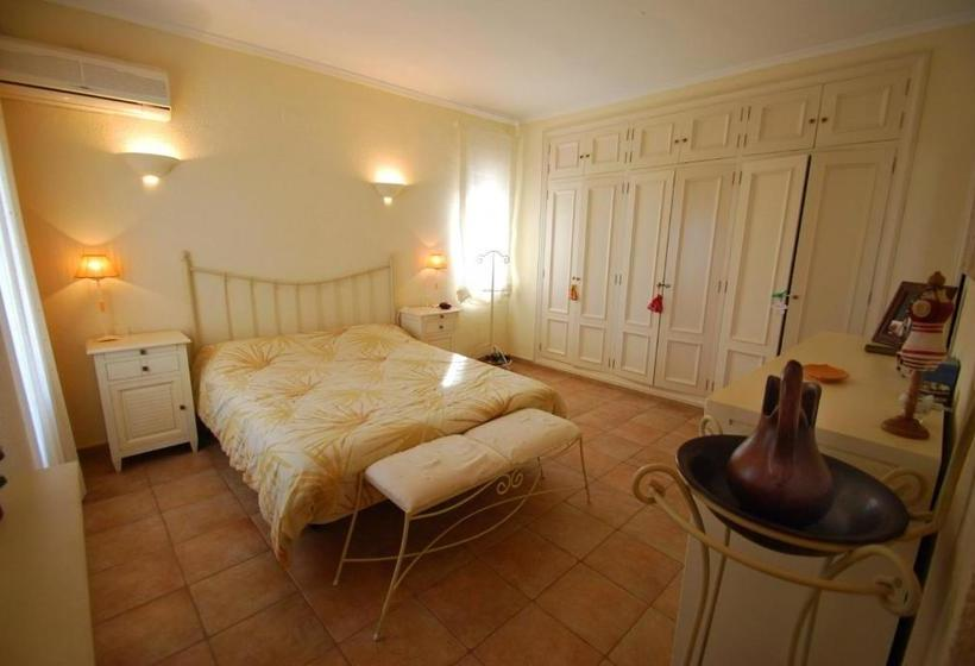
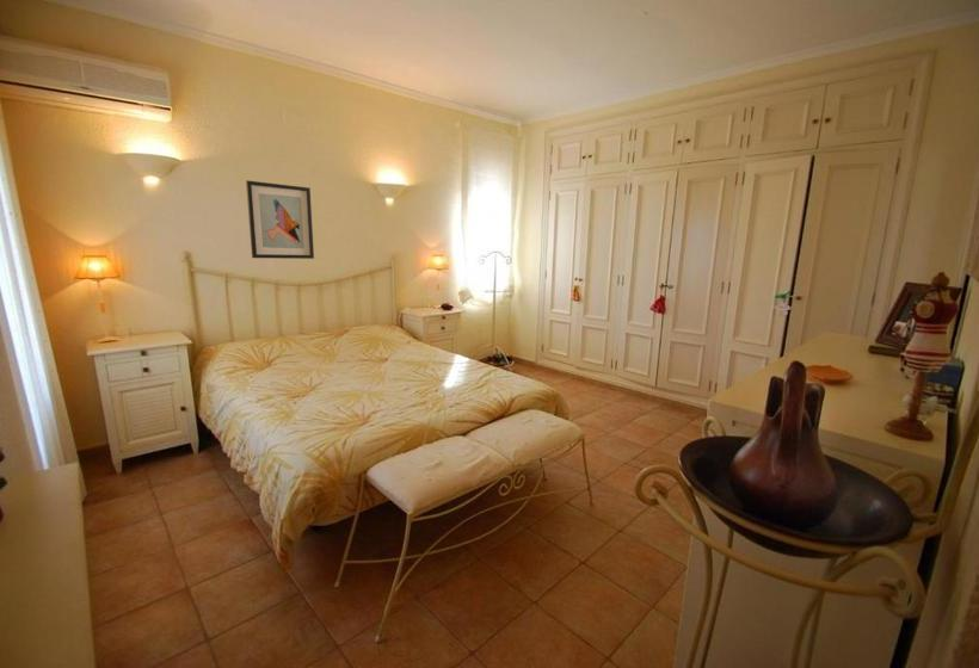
+ wall art [245,179,315,260]
